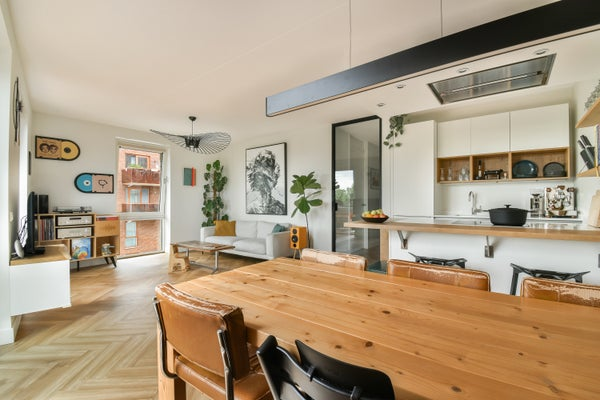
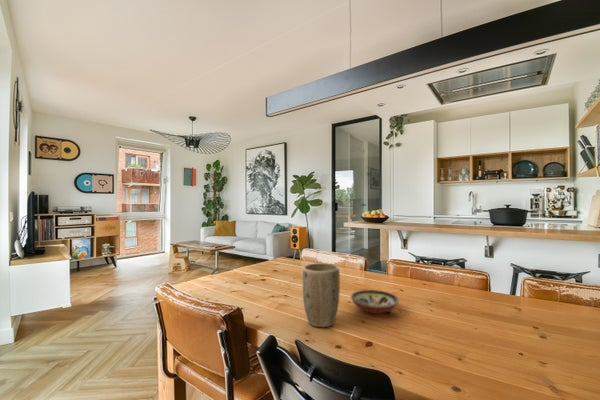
+ decorative bowl [350,289,400,314]
+ plant pot [302,262,341,328]
